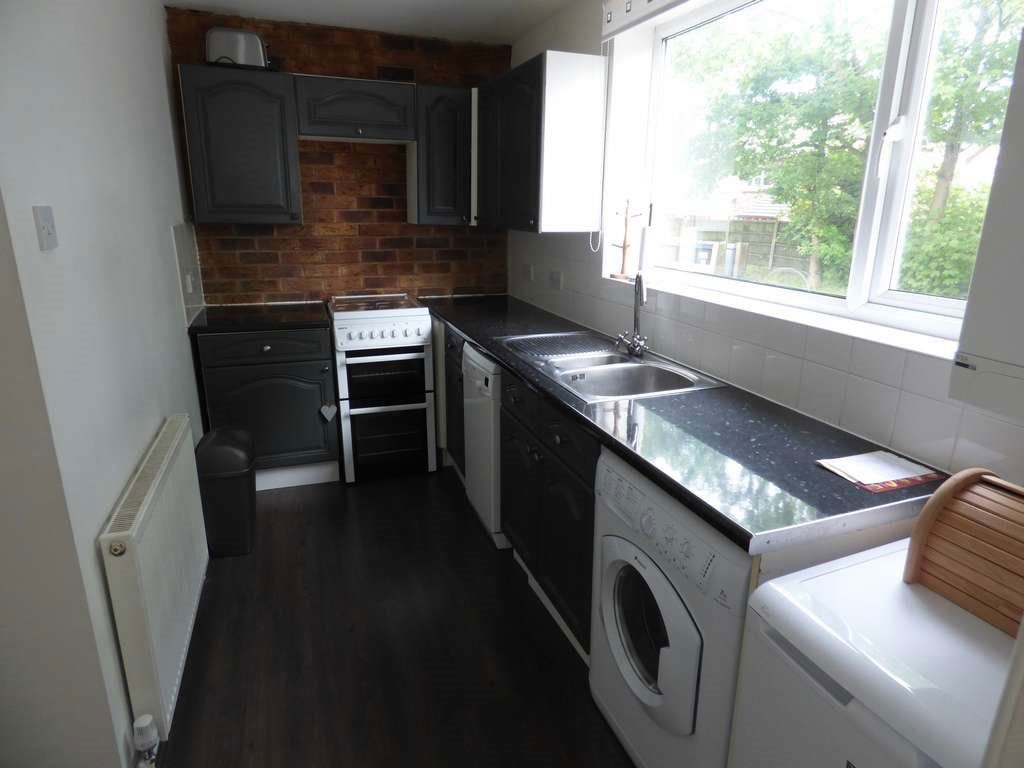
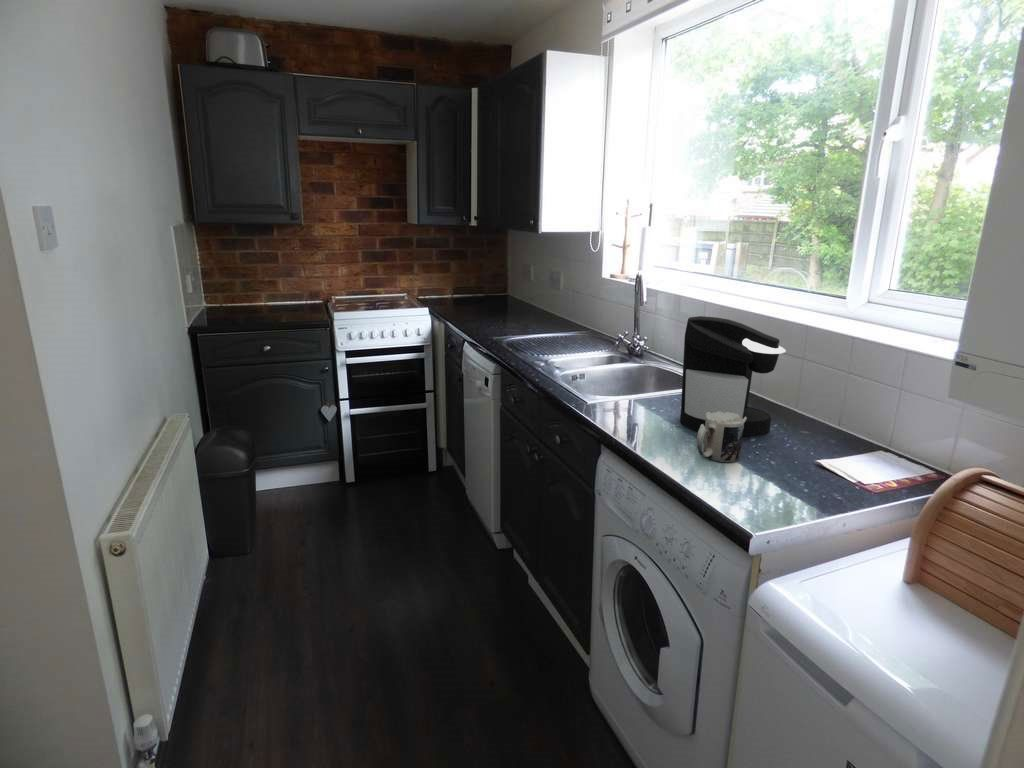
+ coffee maker [679,315,787,437]
+ mug [696,411,747,463]
